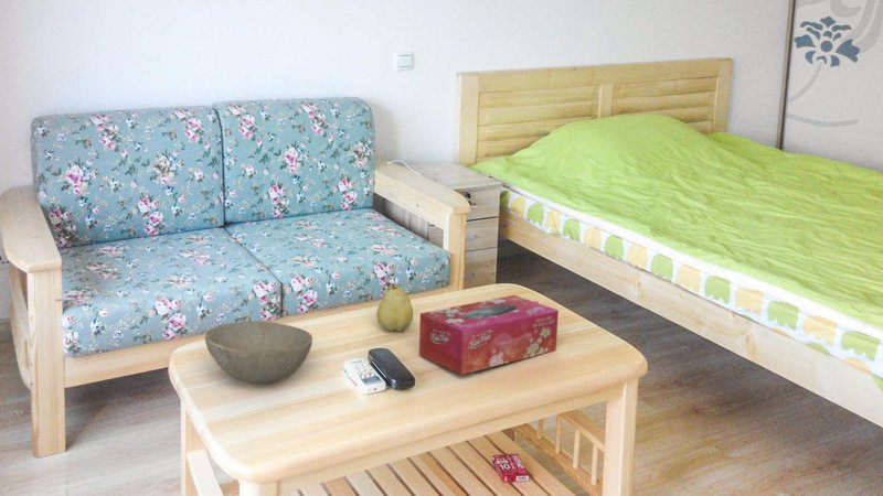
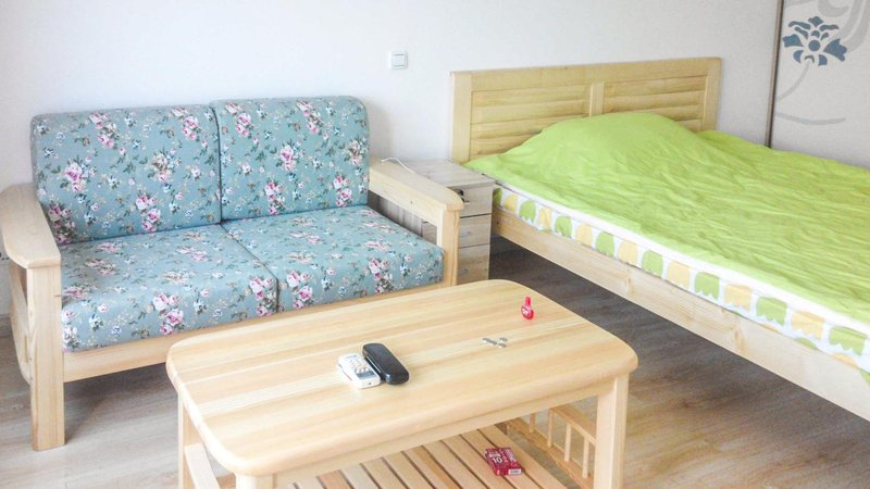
- fruit [375,282,414,333]
- bowl [204,321,313,385]
- tissue box [418,294,560,376]
